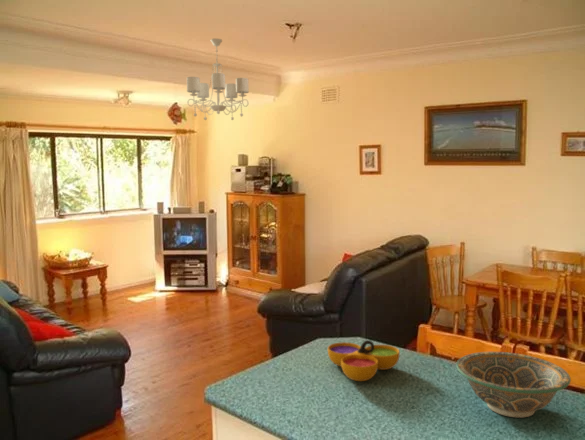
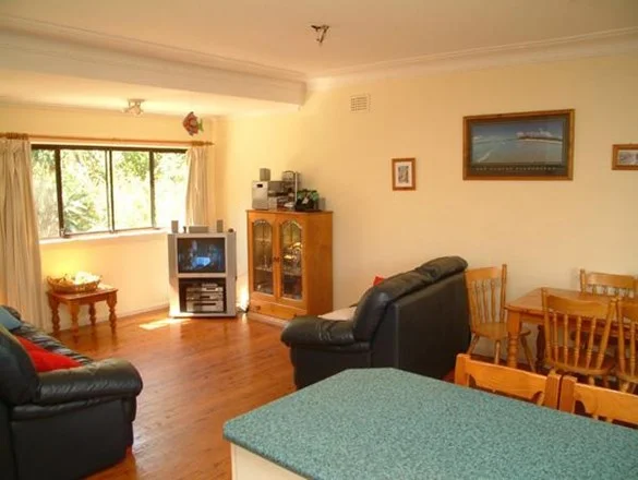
- decorative bowl [327,339,401,382]
- bowl [455,351,572,419]
- chandelier [186,38,250,121]
